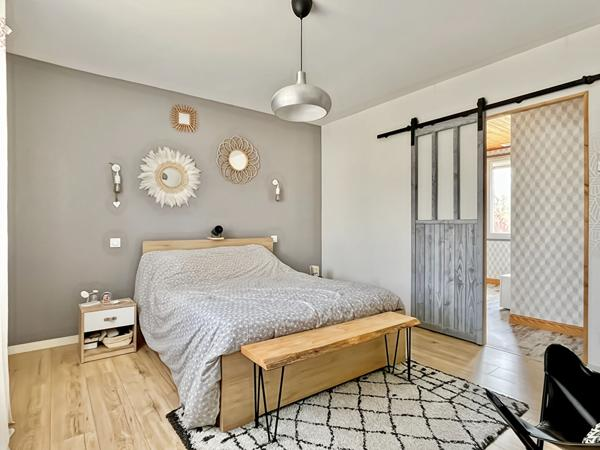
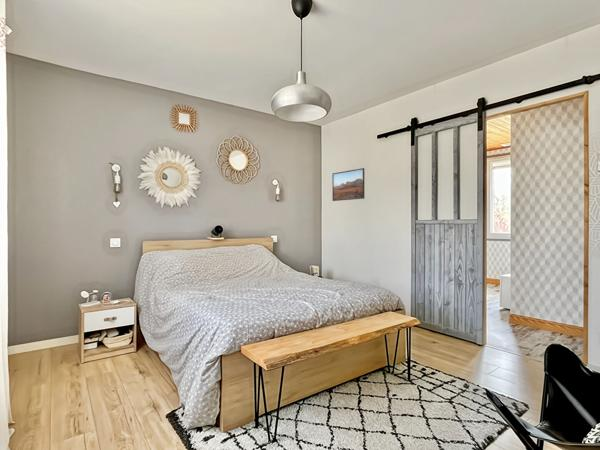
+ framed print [331,167,365,202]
